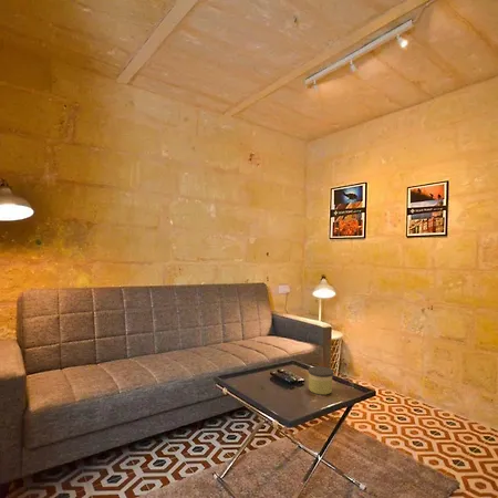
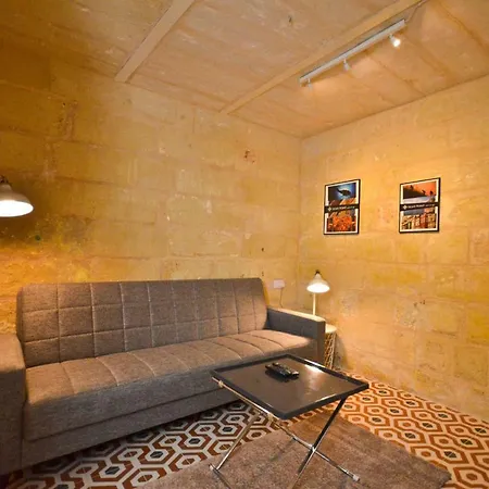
- candle [308,365,334,396]
